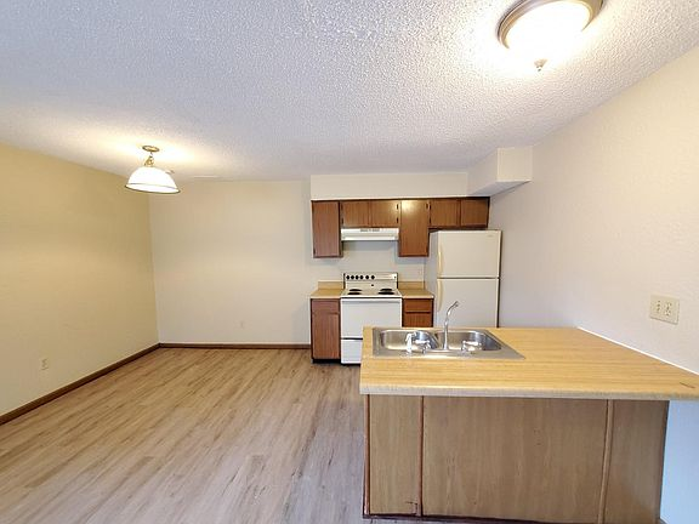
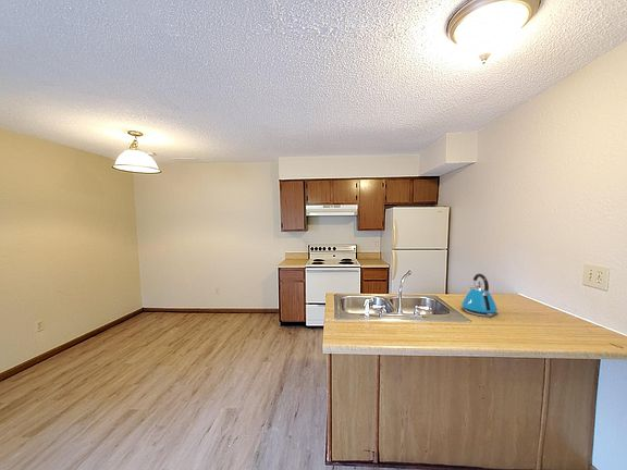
+ kettle [460,273,499,318]
